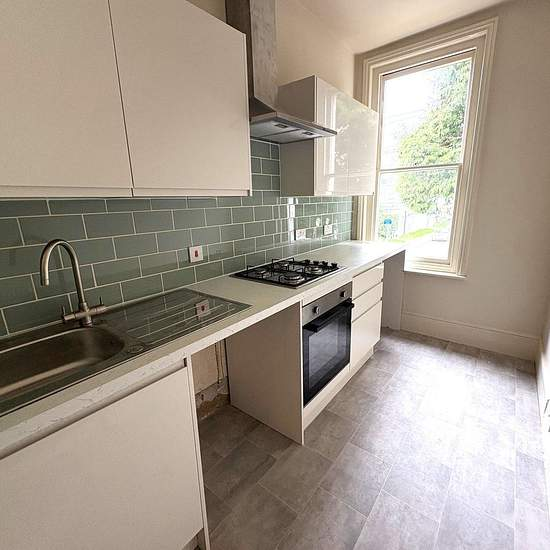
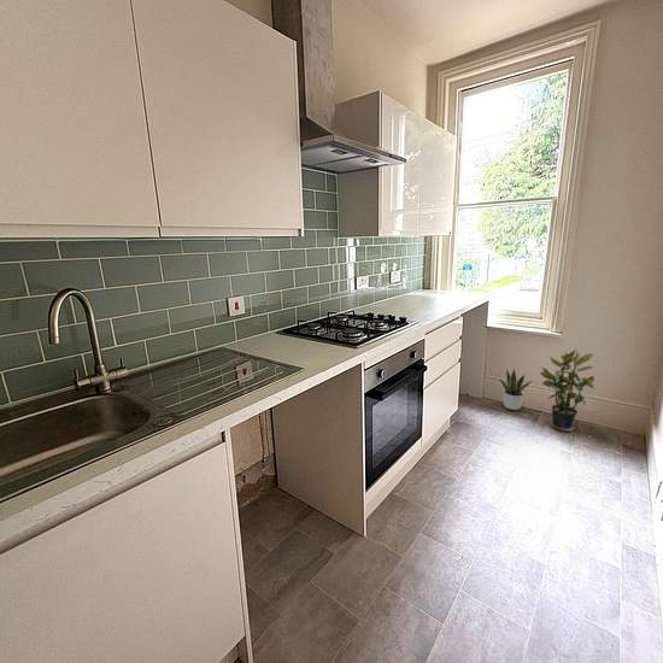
+ potted plant [539,347,595,433]
+ potted plant [498,368,534,411]
